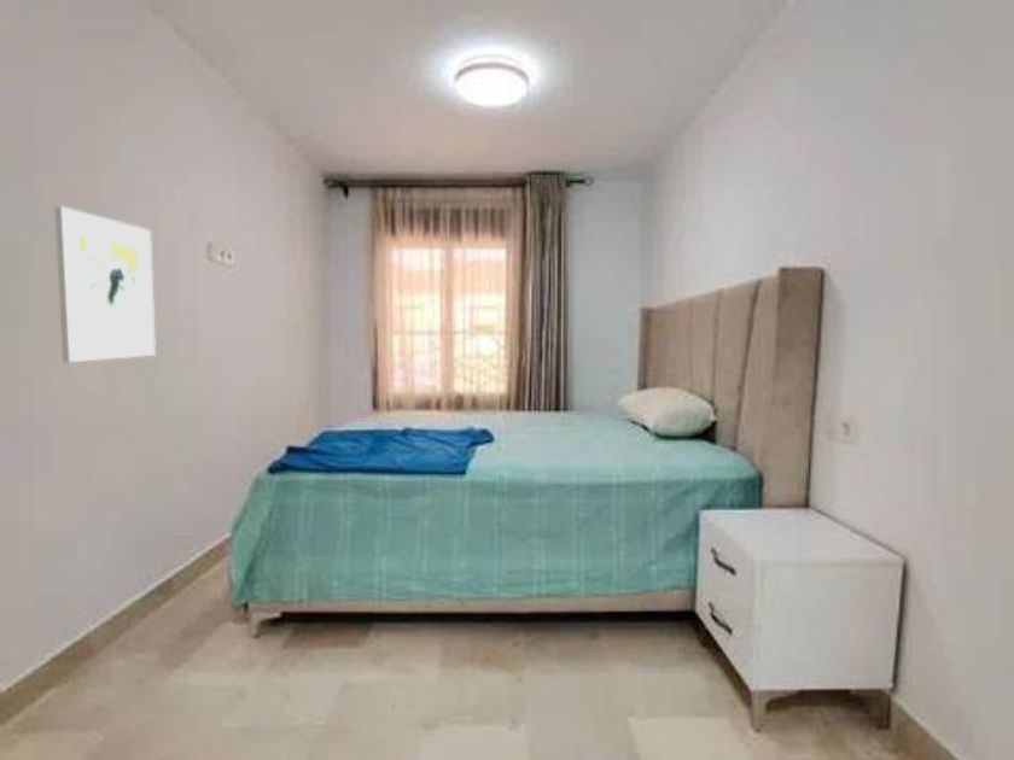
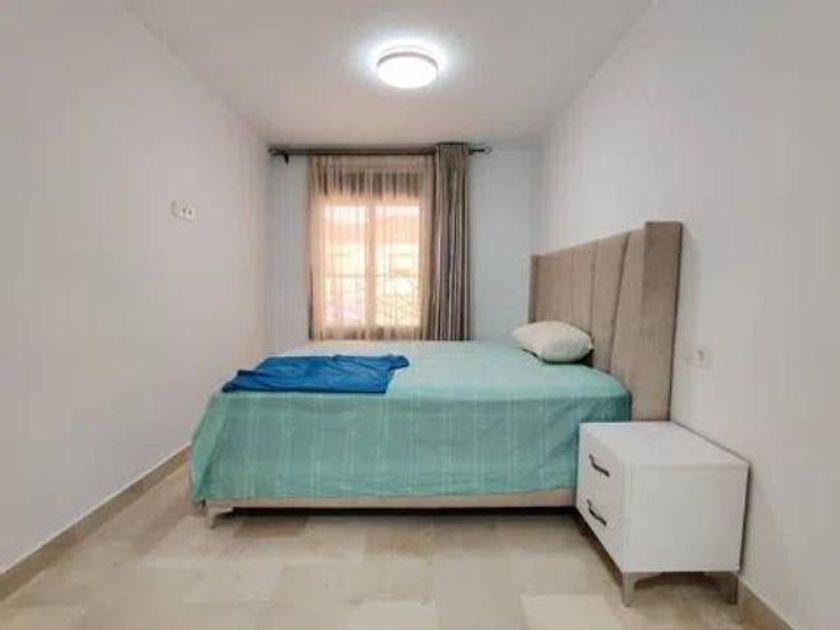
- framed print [54,205,157,364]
